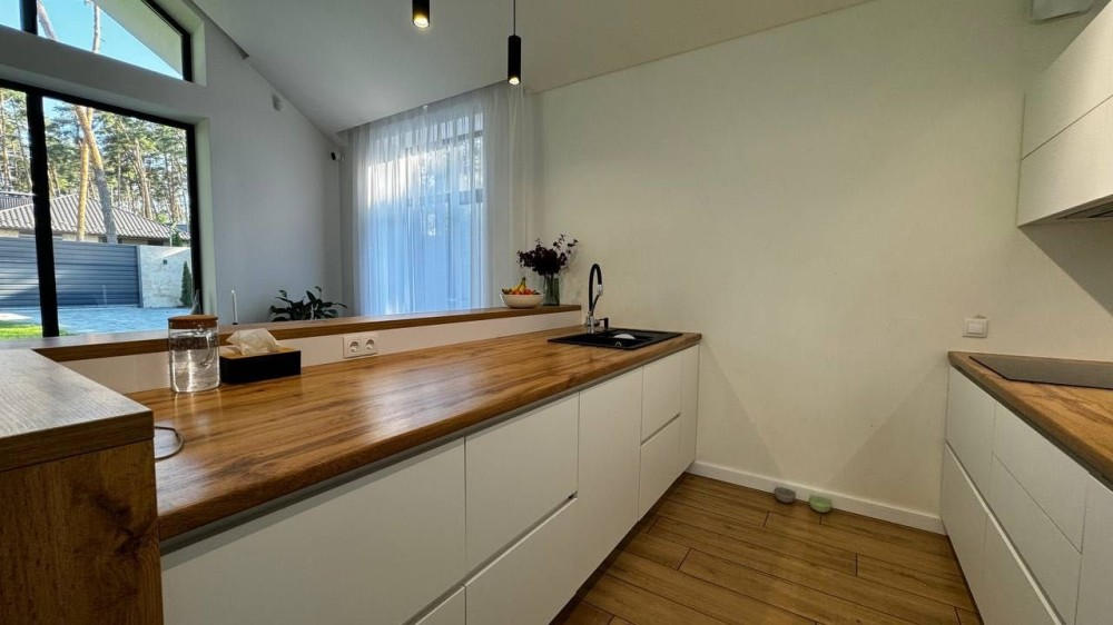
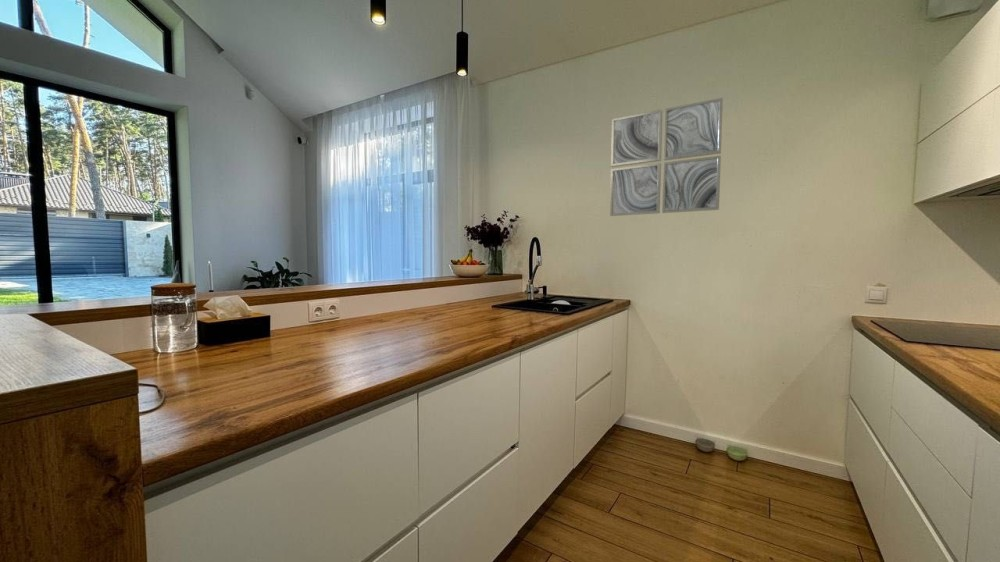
+ wall art [609,97,724,217]
